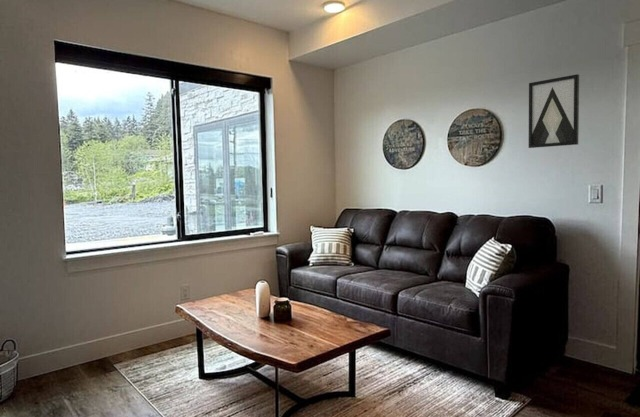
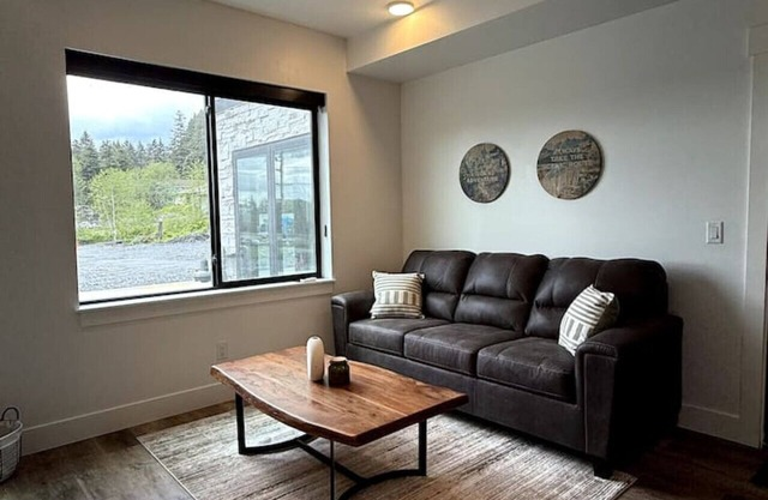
- wall art [528,73,580,149]
